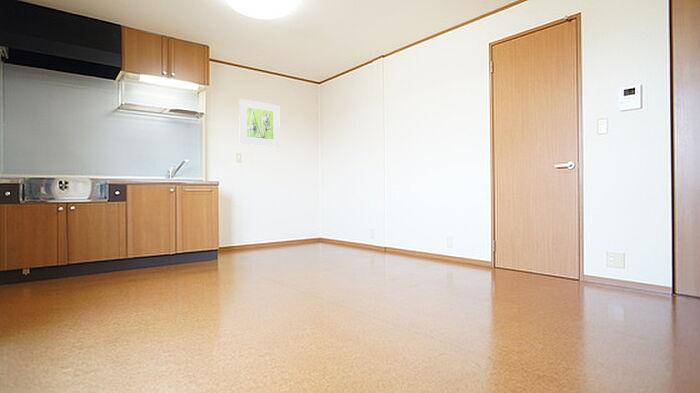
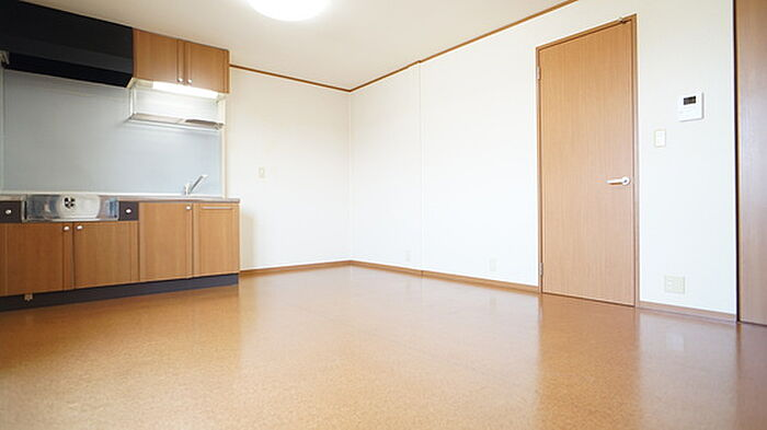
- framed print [238,98,281,148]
